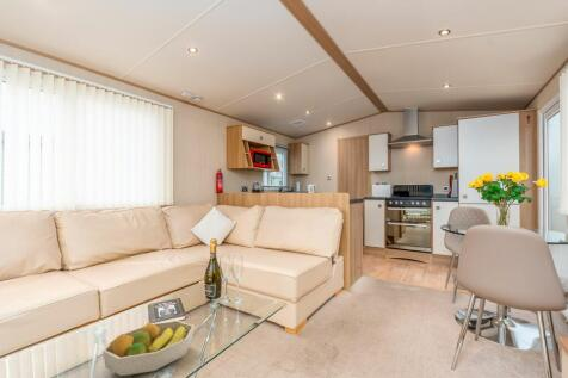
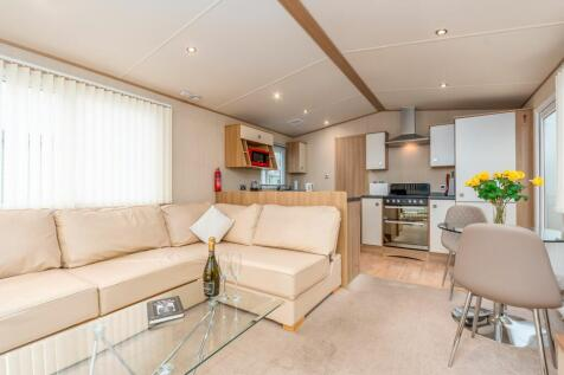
- fruit bowl [101,320,196,377]
